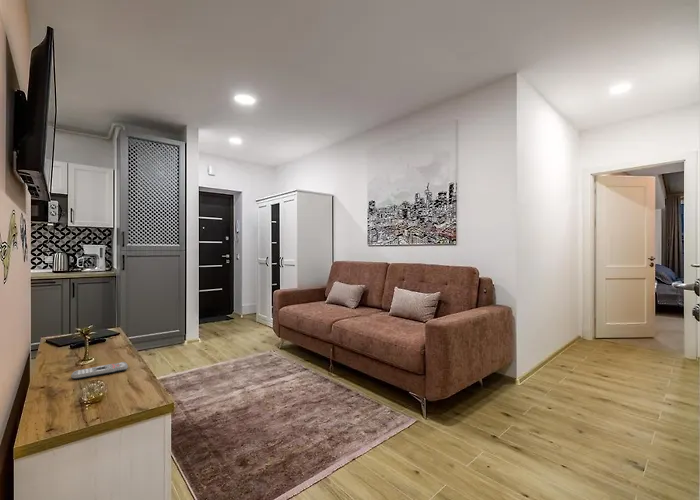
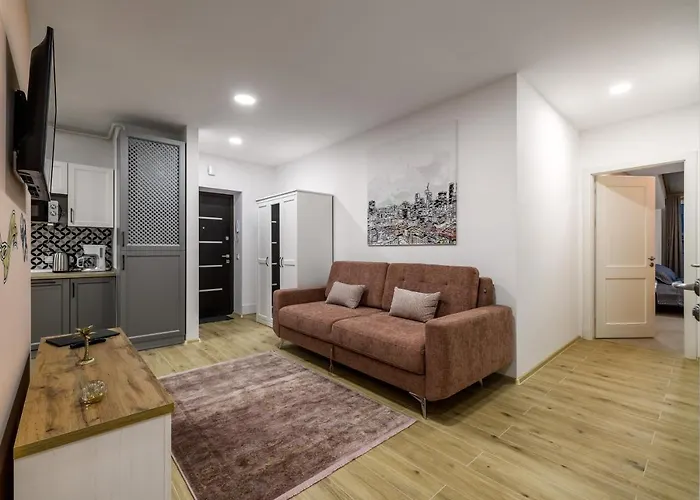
- remote control [70,361,129,380]
